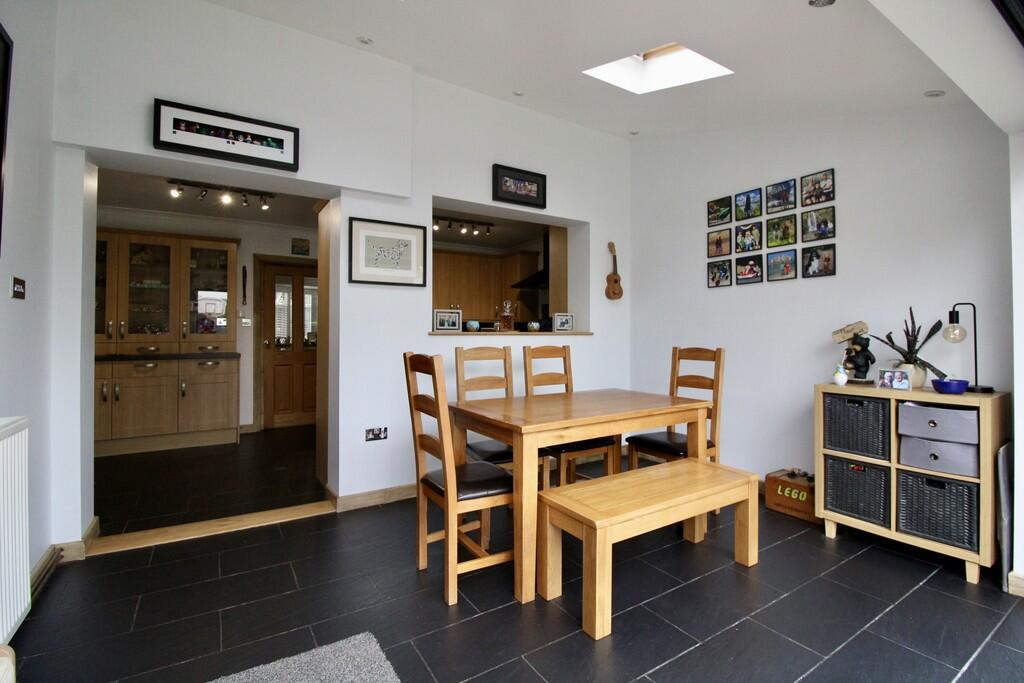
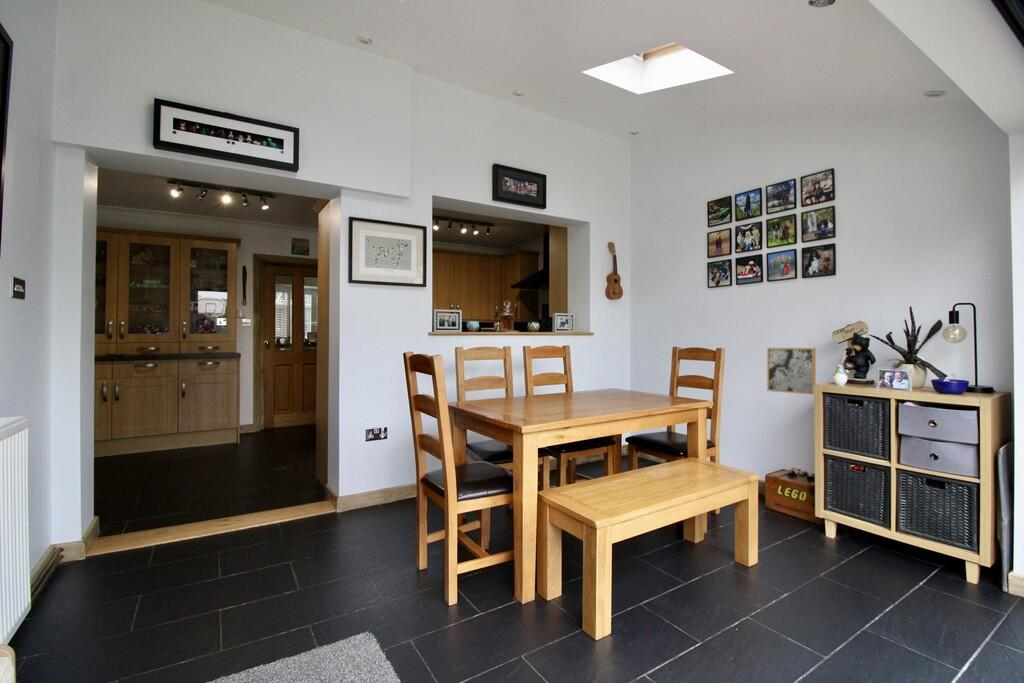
+ wall art [766,347,817,396]
